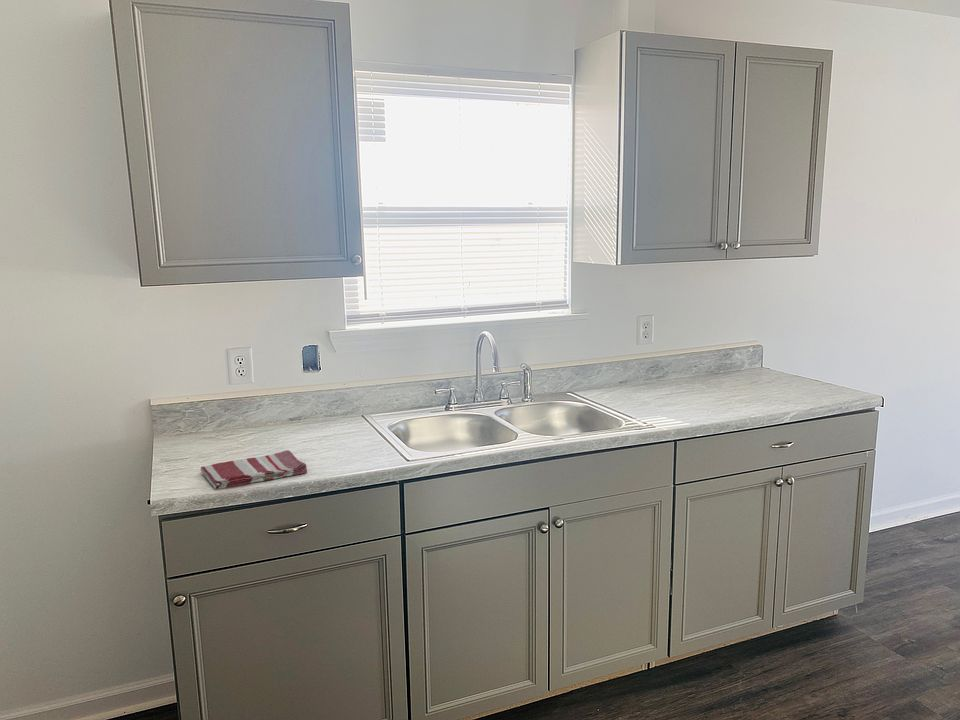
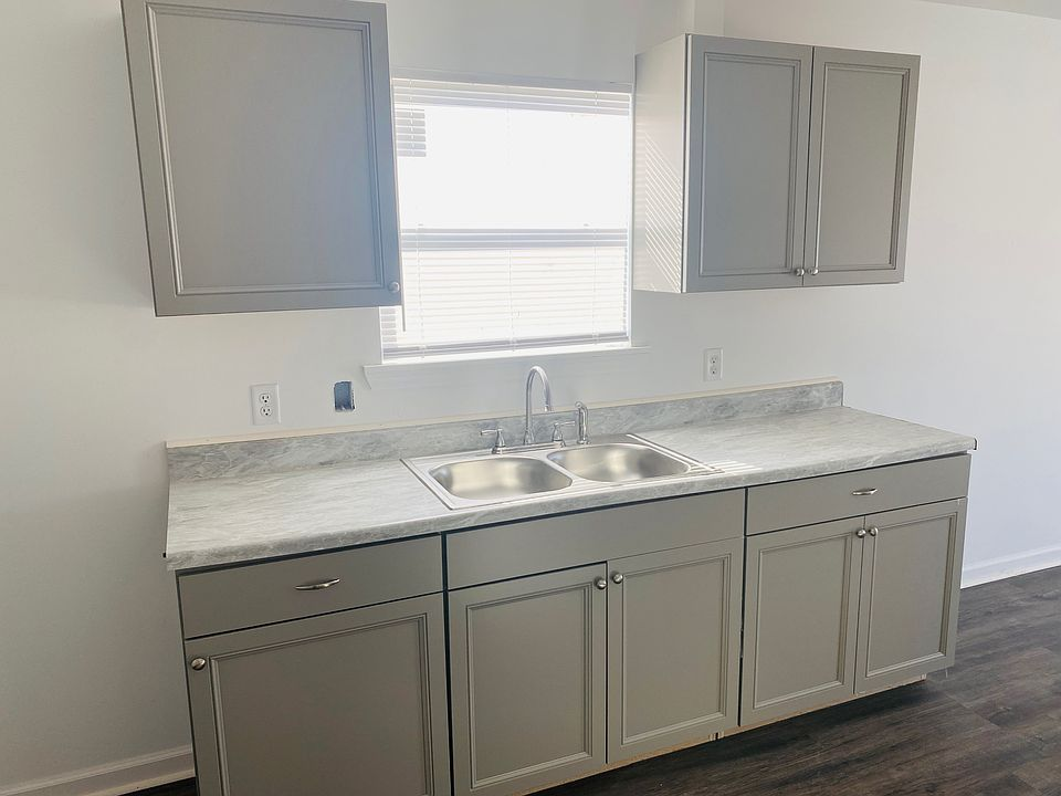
- dish towel [200,449,308,490]
